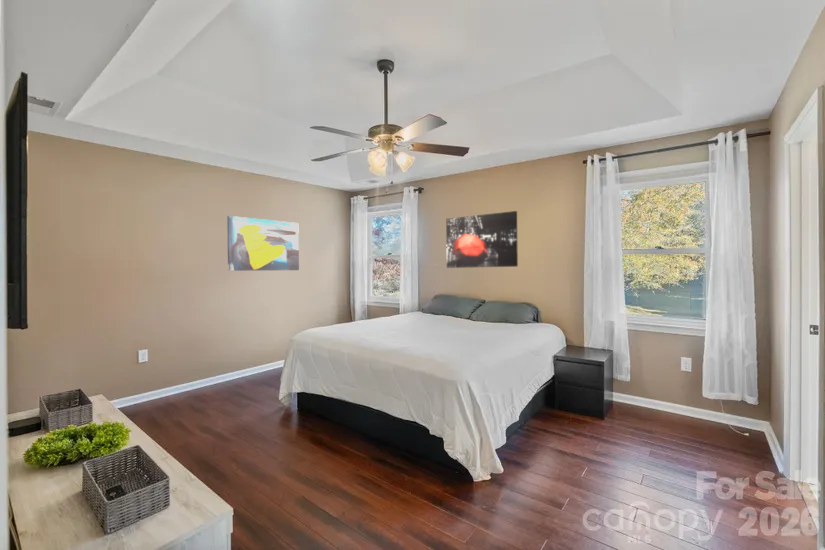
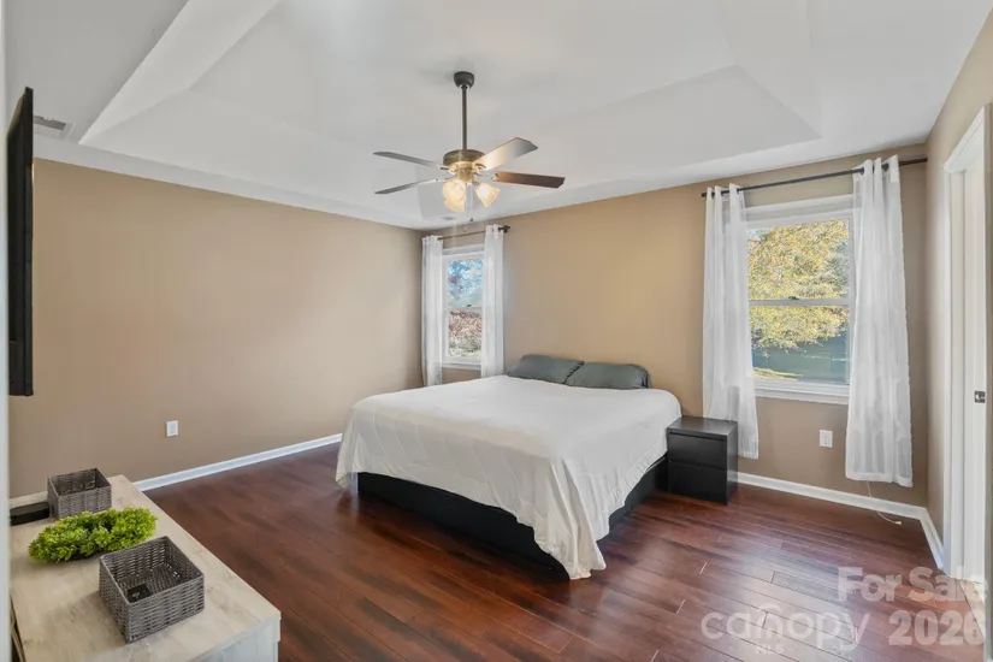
- wall art [445,210,519,269]
- wall art [226,215,300,272]
